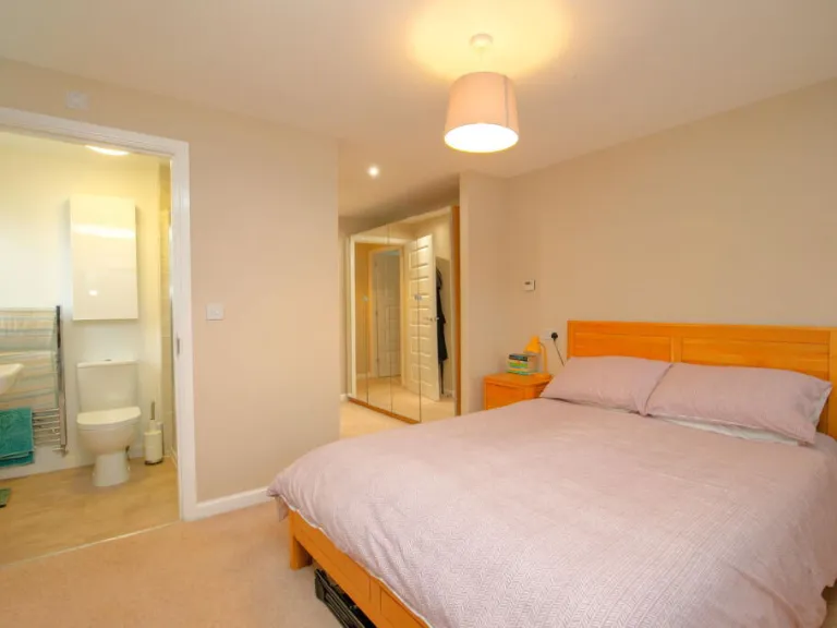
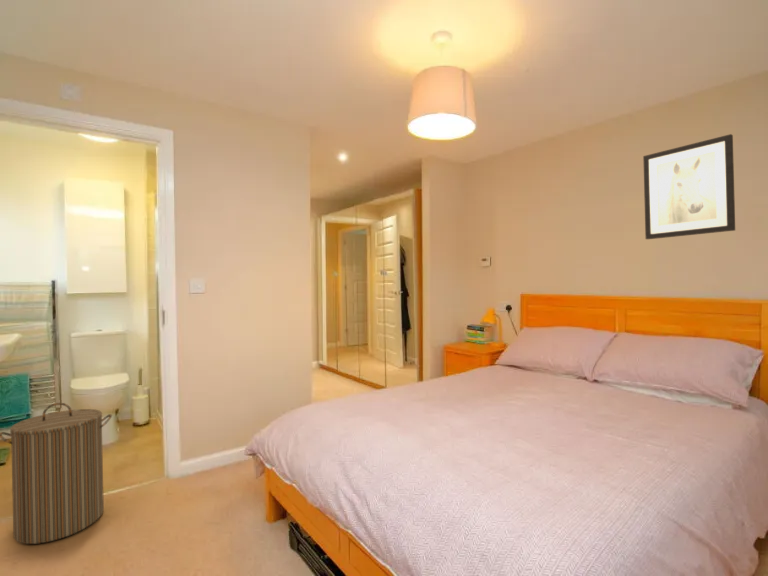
+ laundry hamper [0,402,113,545]
+ wall art [642,133,736,240]
